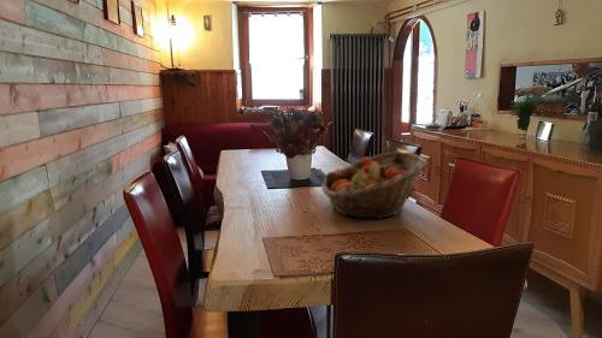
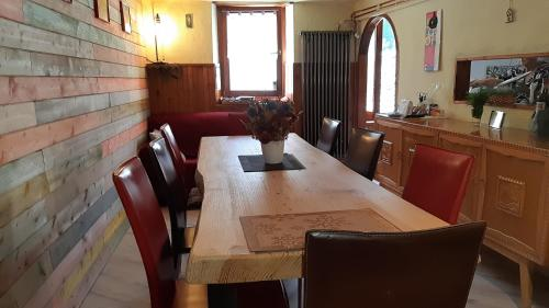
- fruit basket [320,150,427,220]
